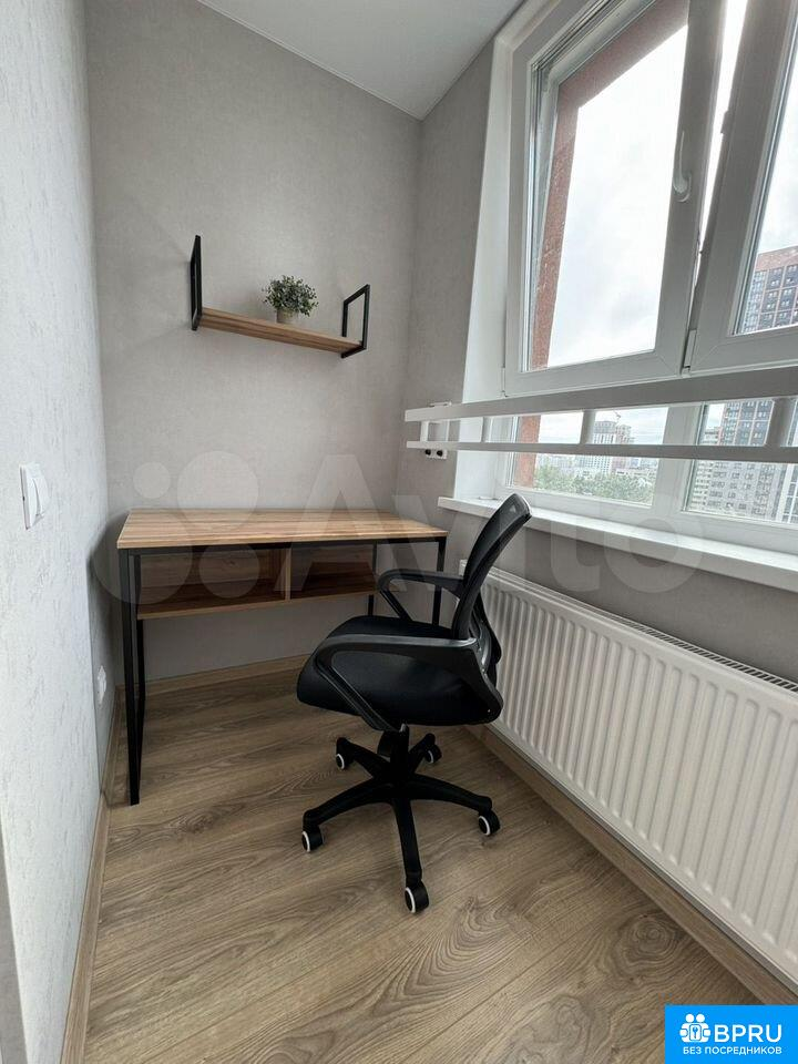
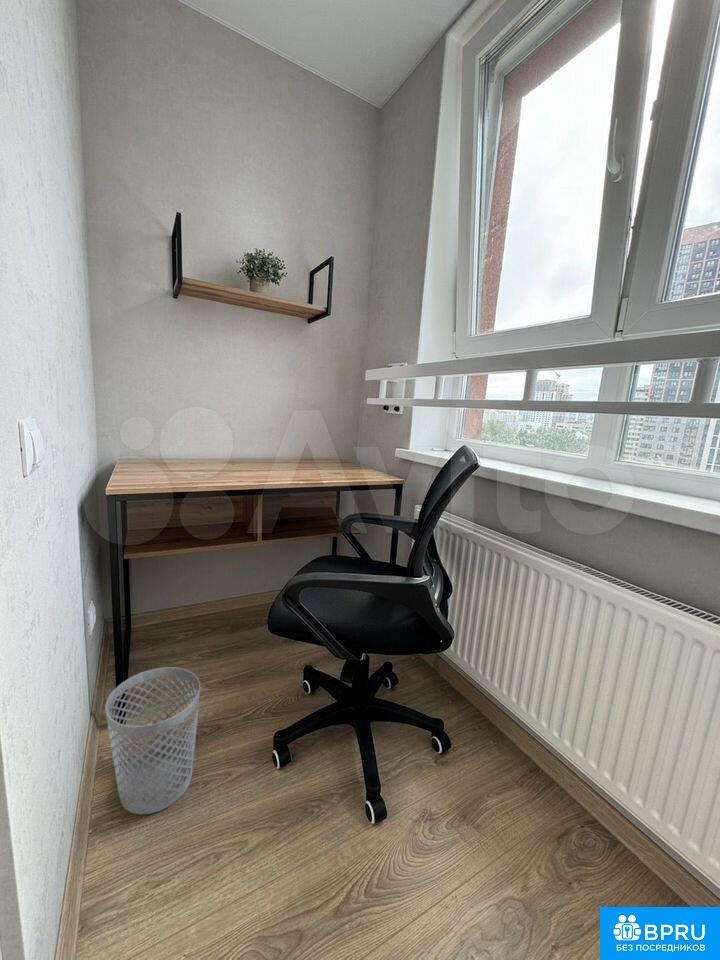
+ wastebasket [104,666,201,816]
